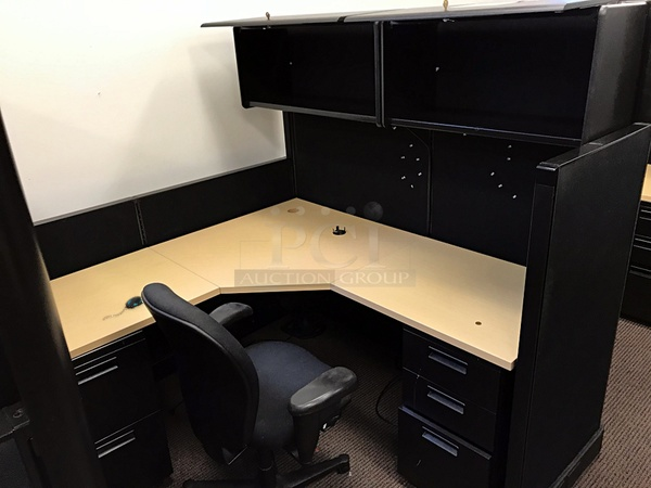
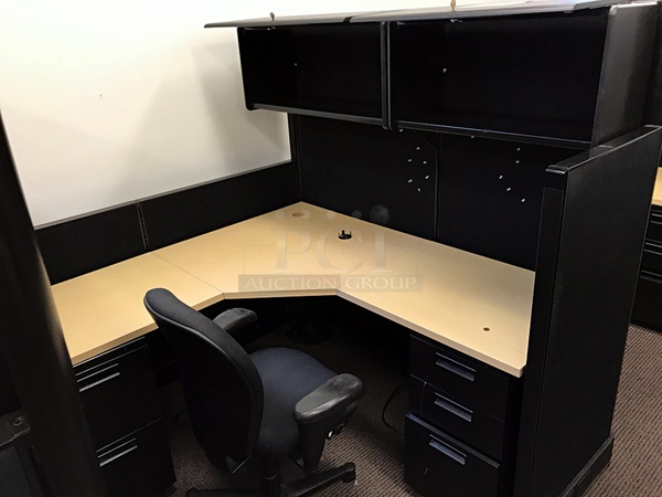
- mouse [102,295,143,320]
